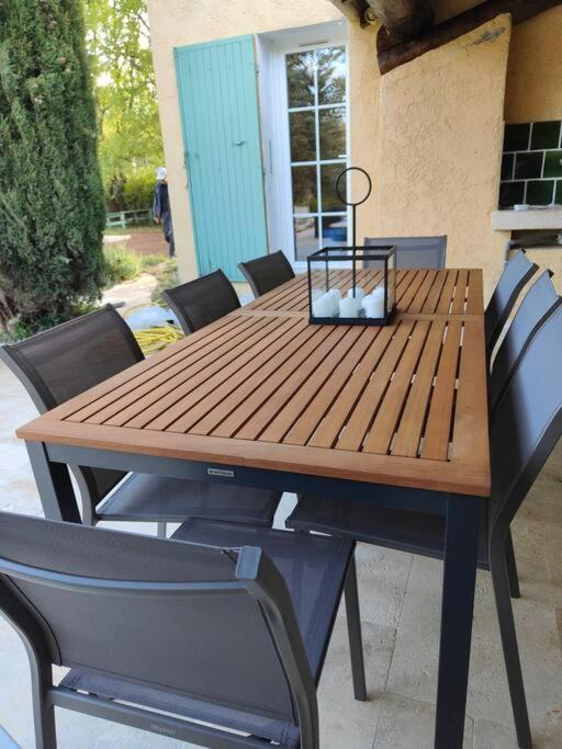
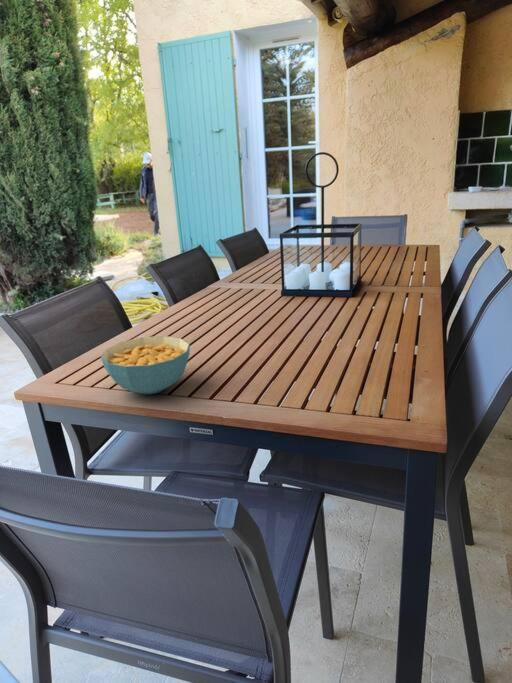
+ cereal bowl [100,335,191,395]
